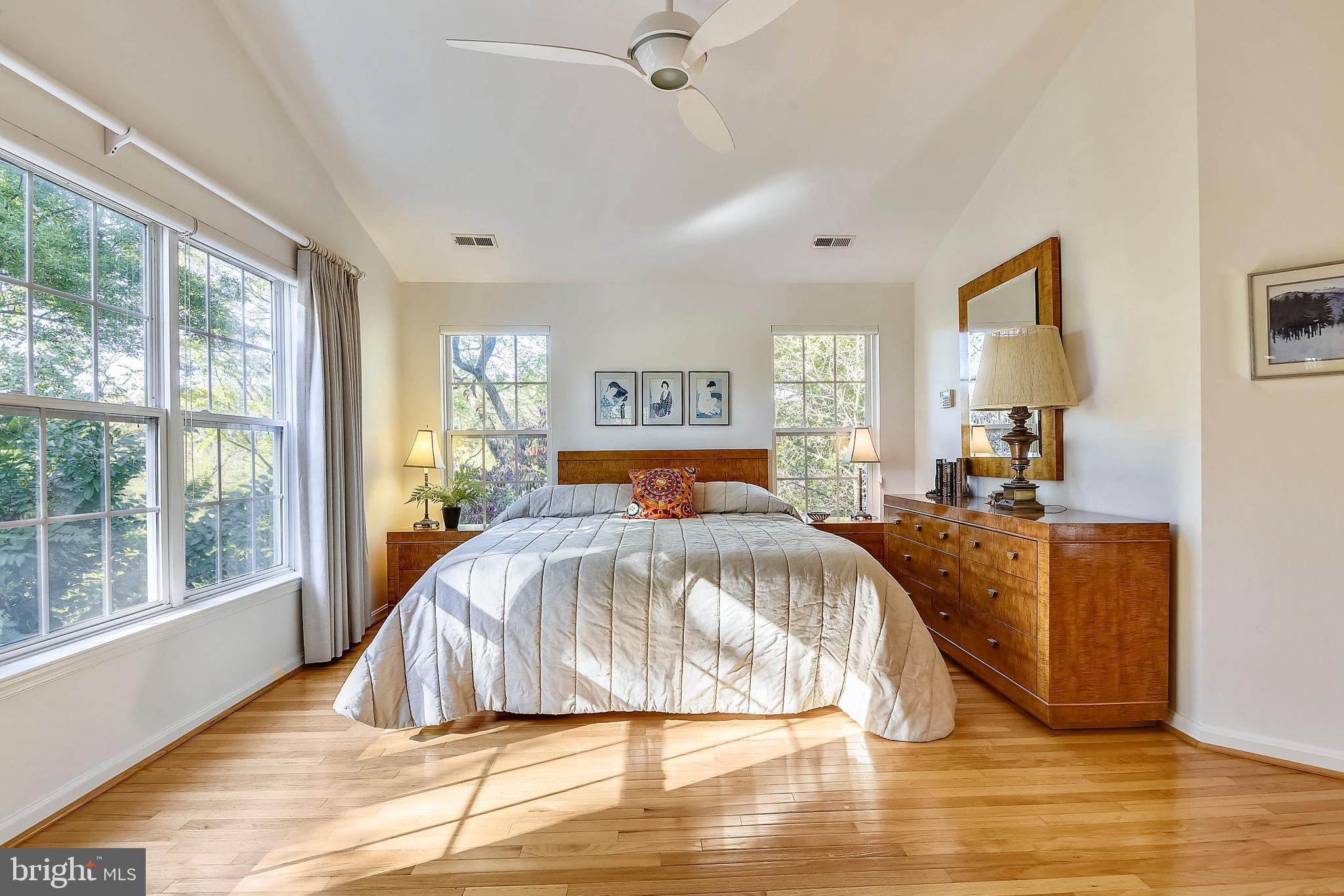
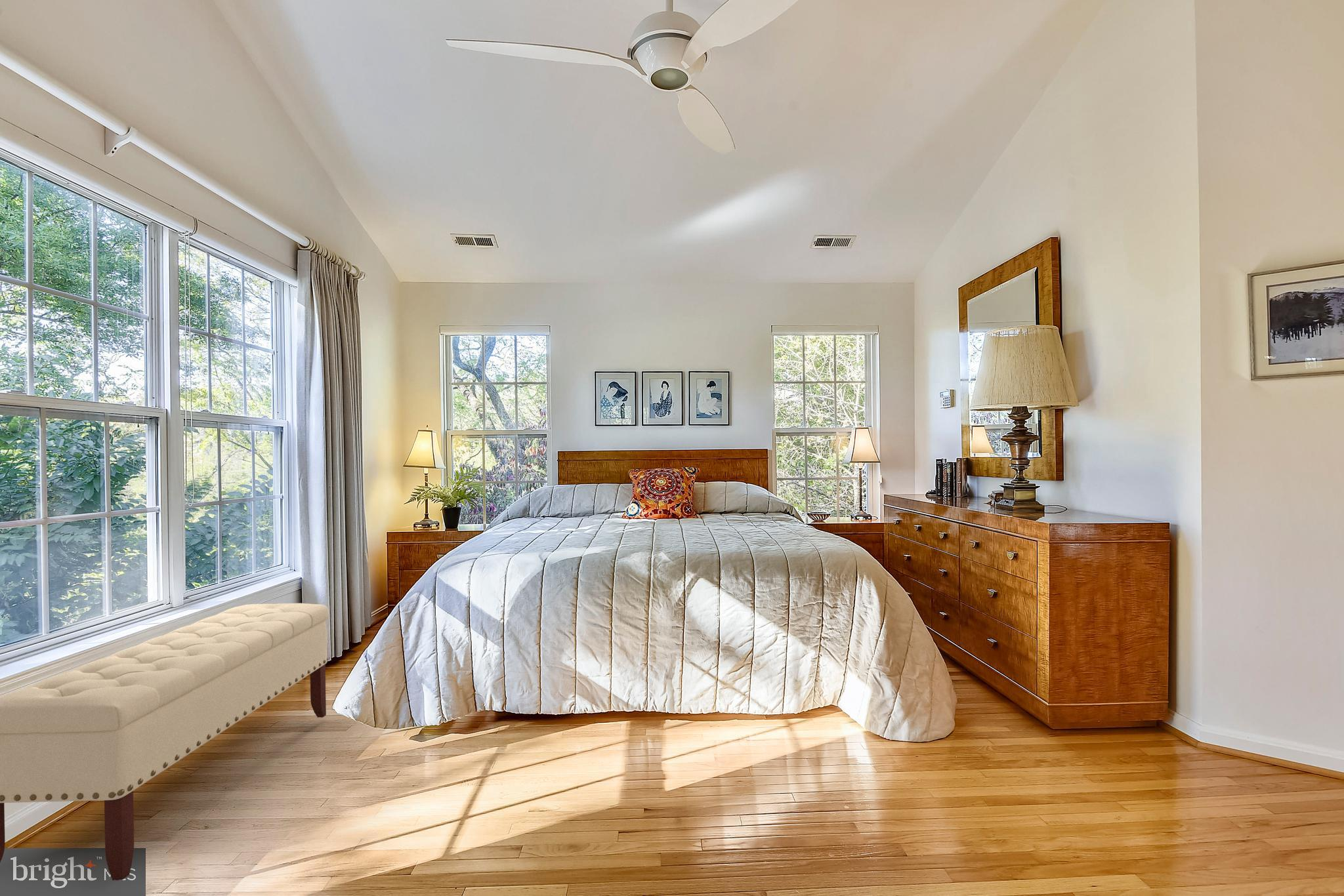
+ bench [0,603,329,881]
